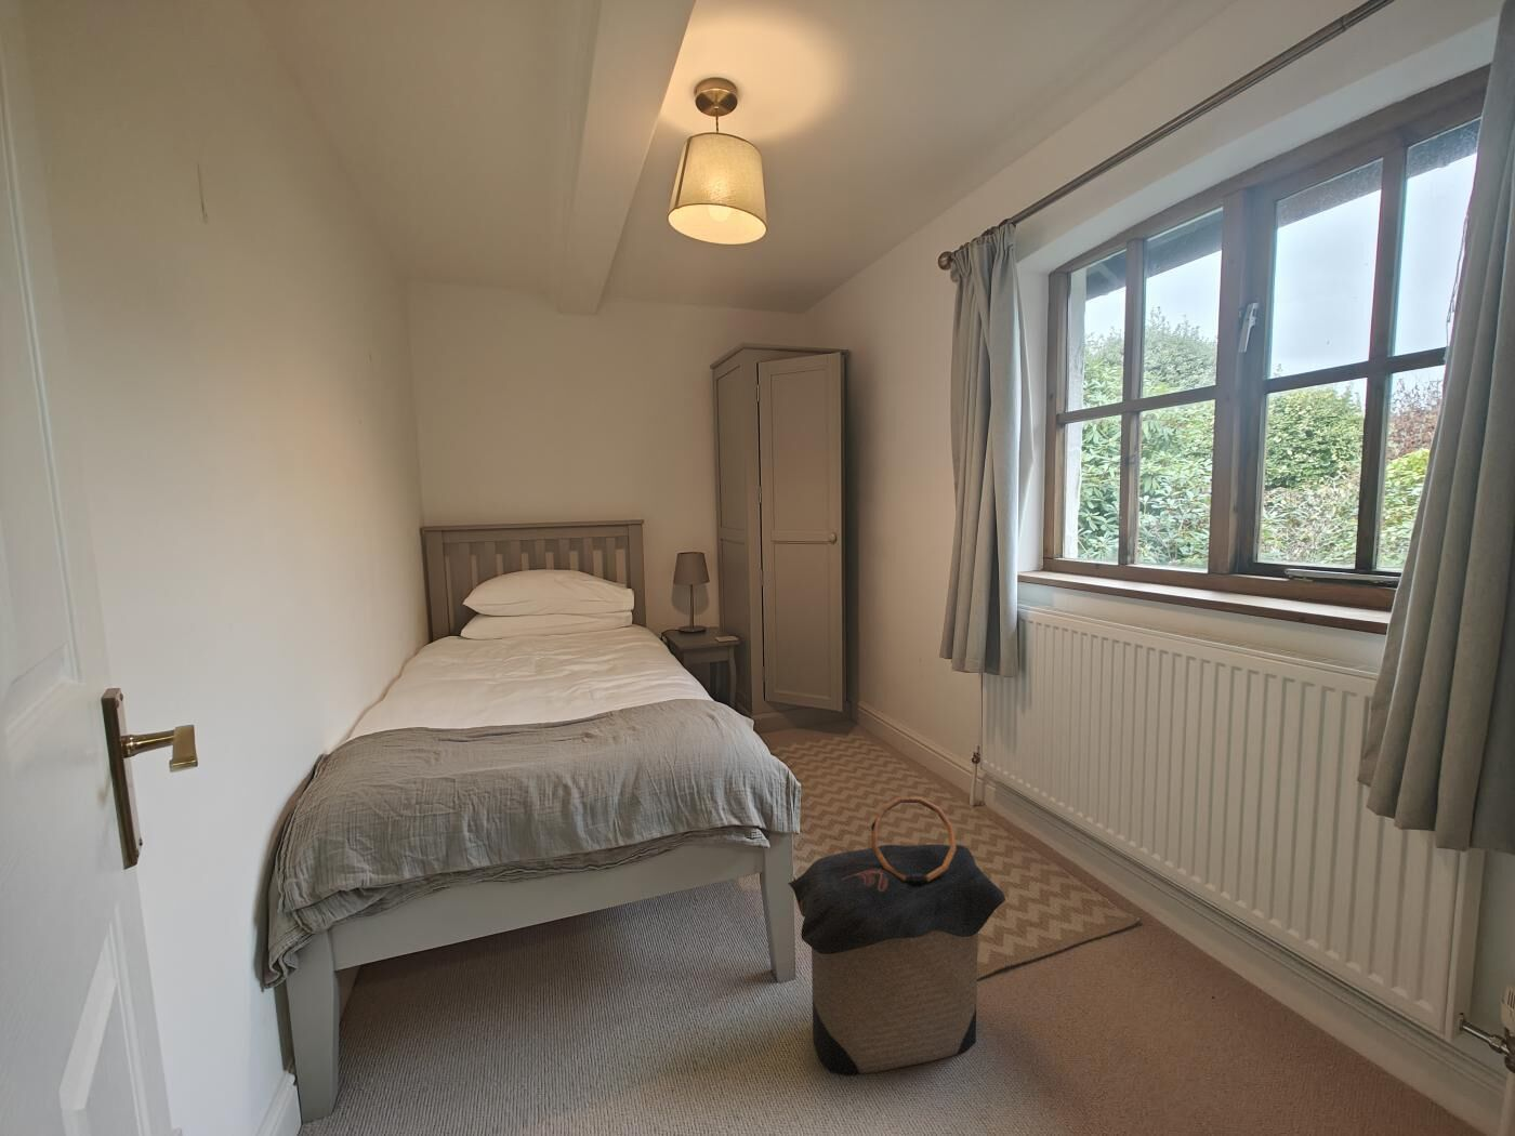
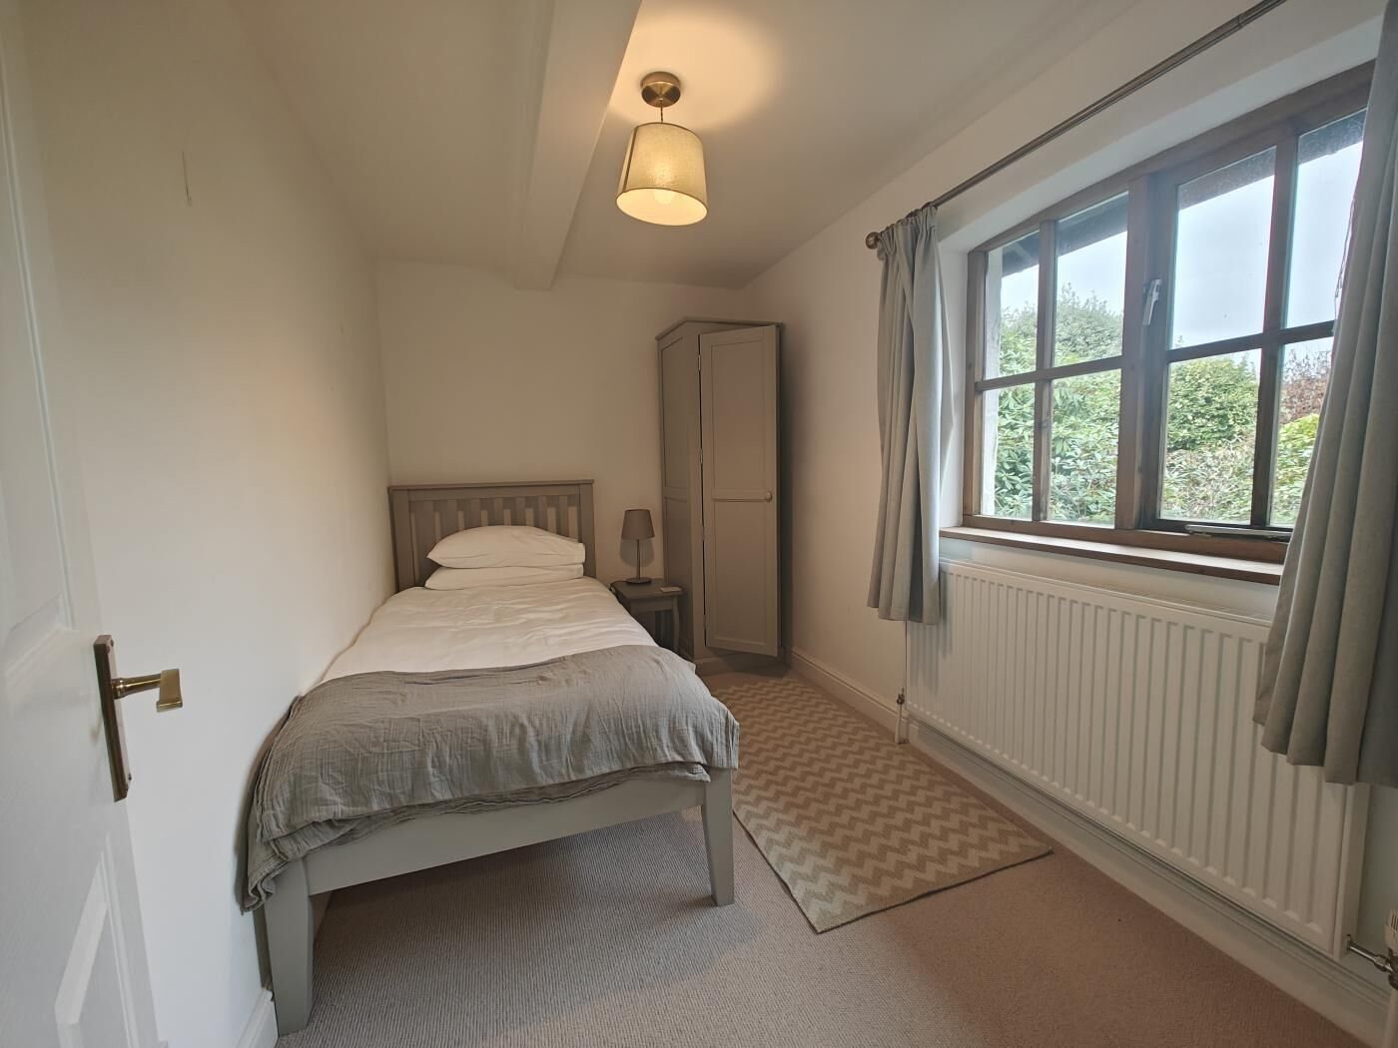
- laundry hamper [786,796,1007,1076]
